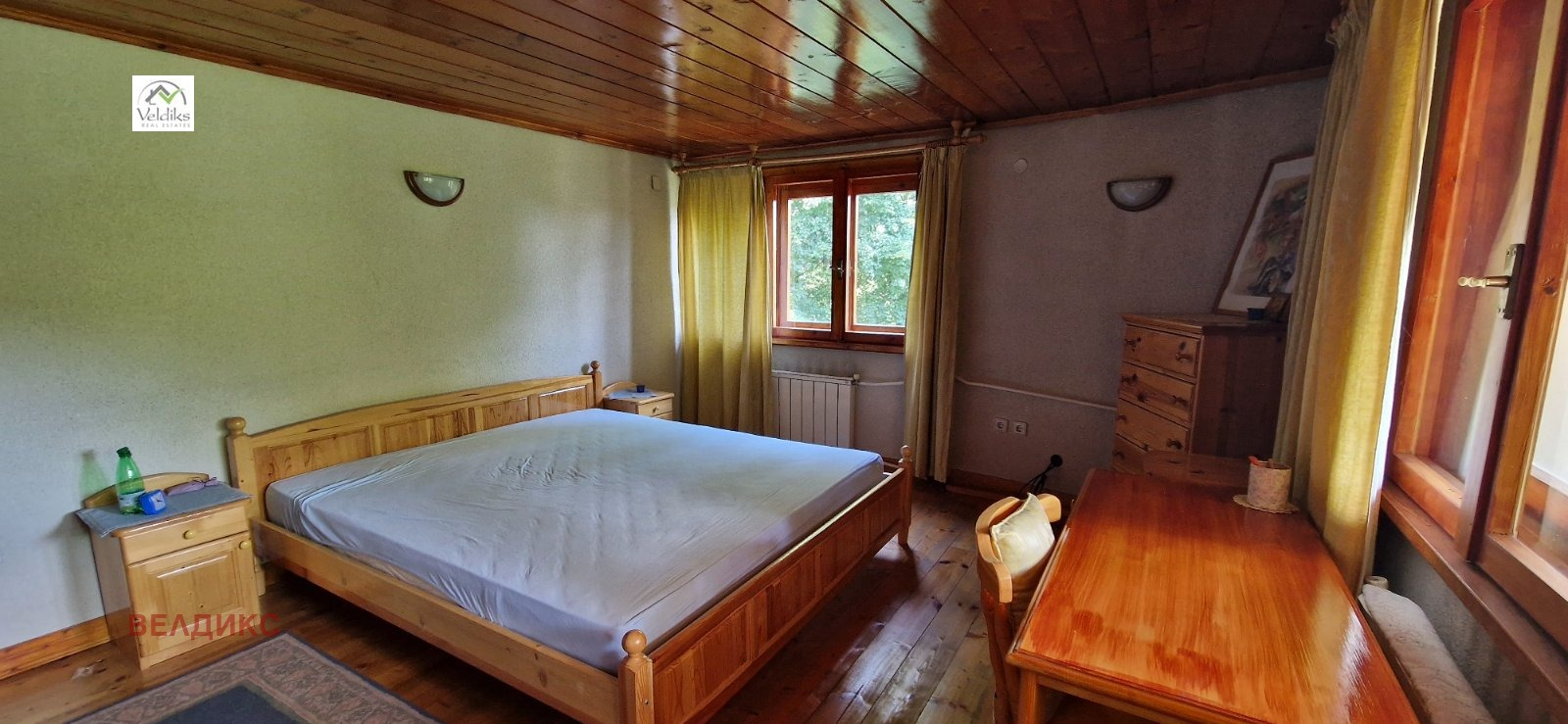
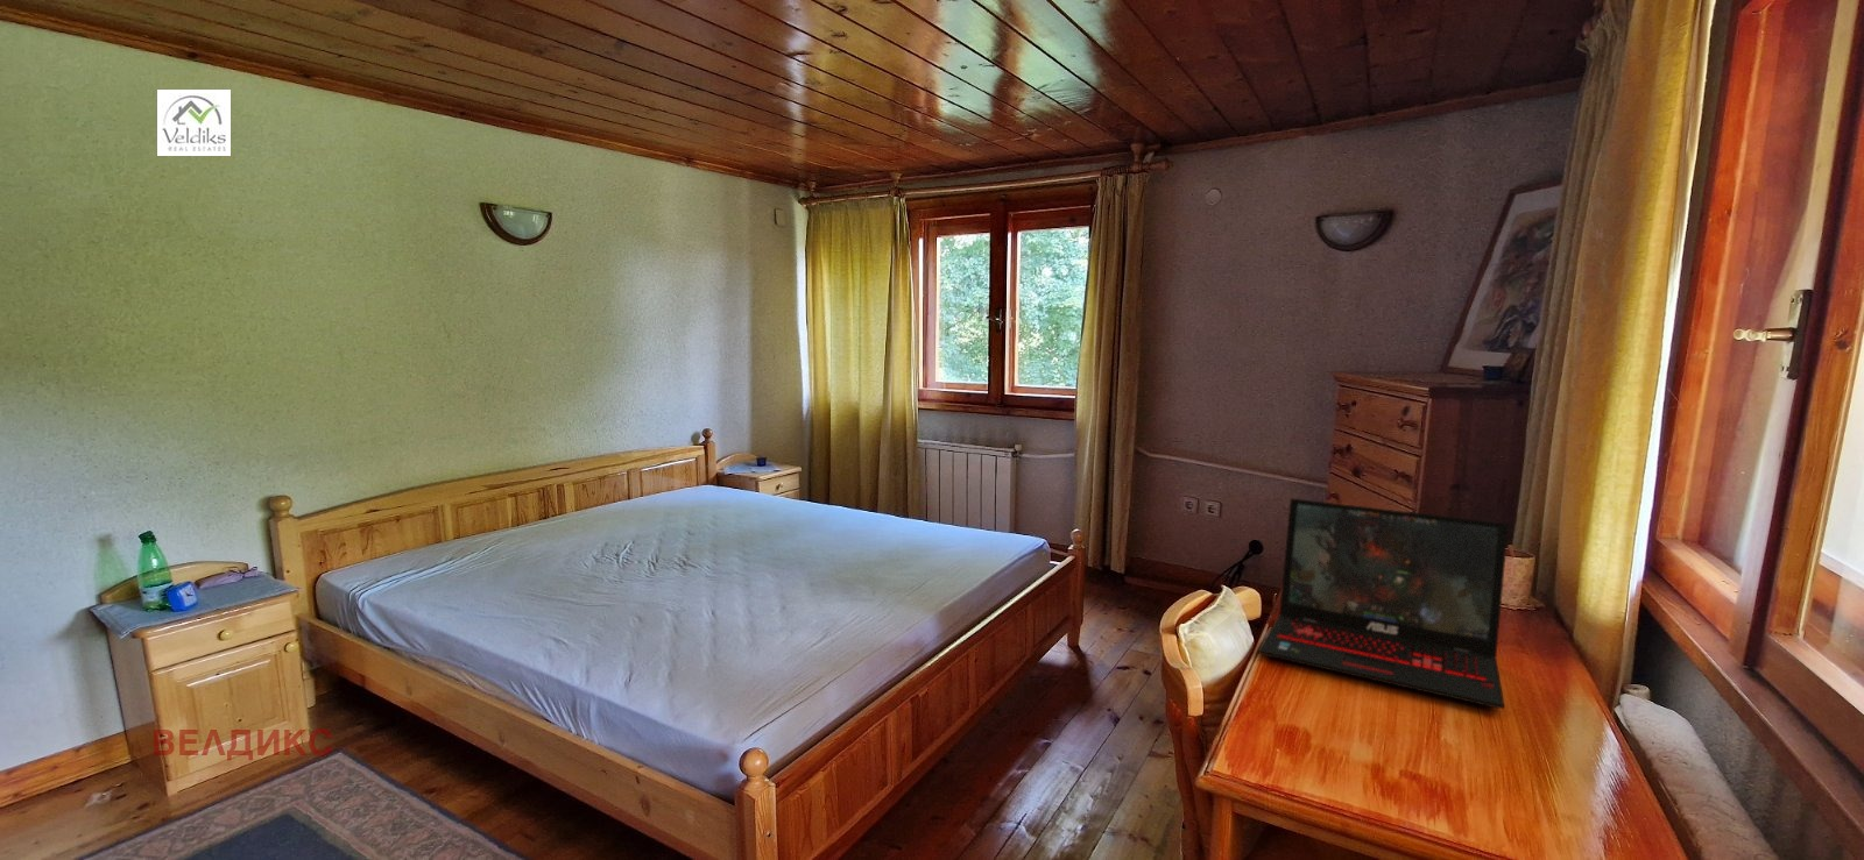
+ laptop [1255,497,1510,710]
